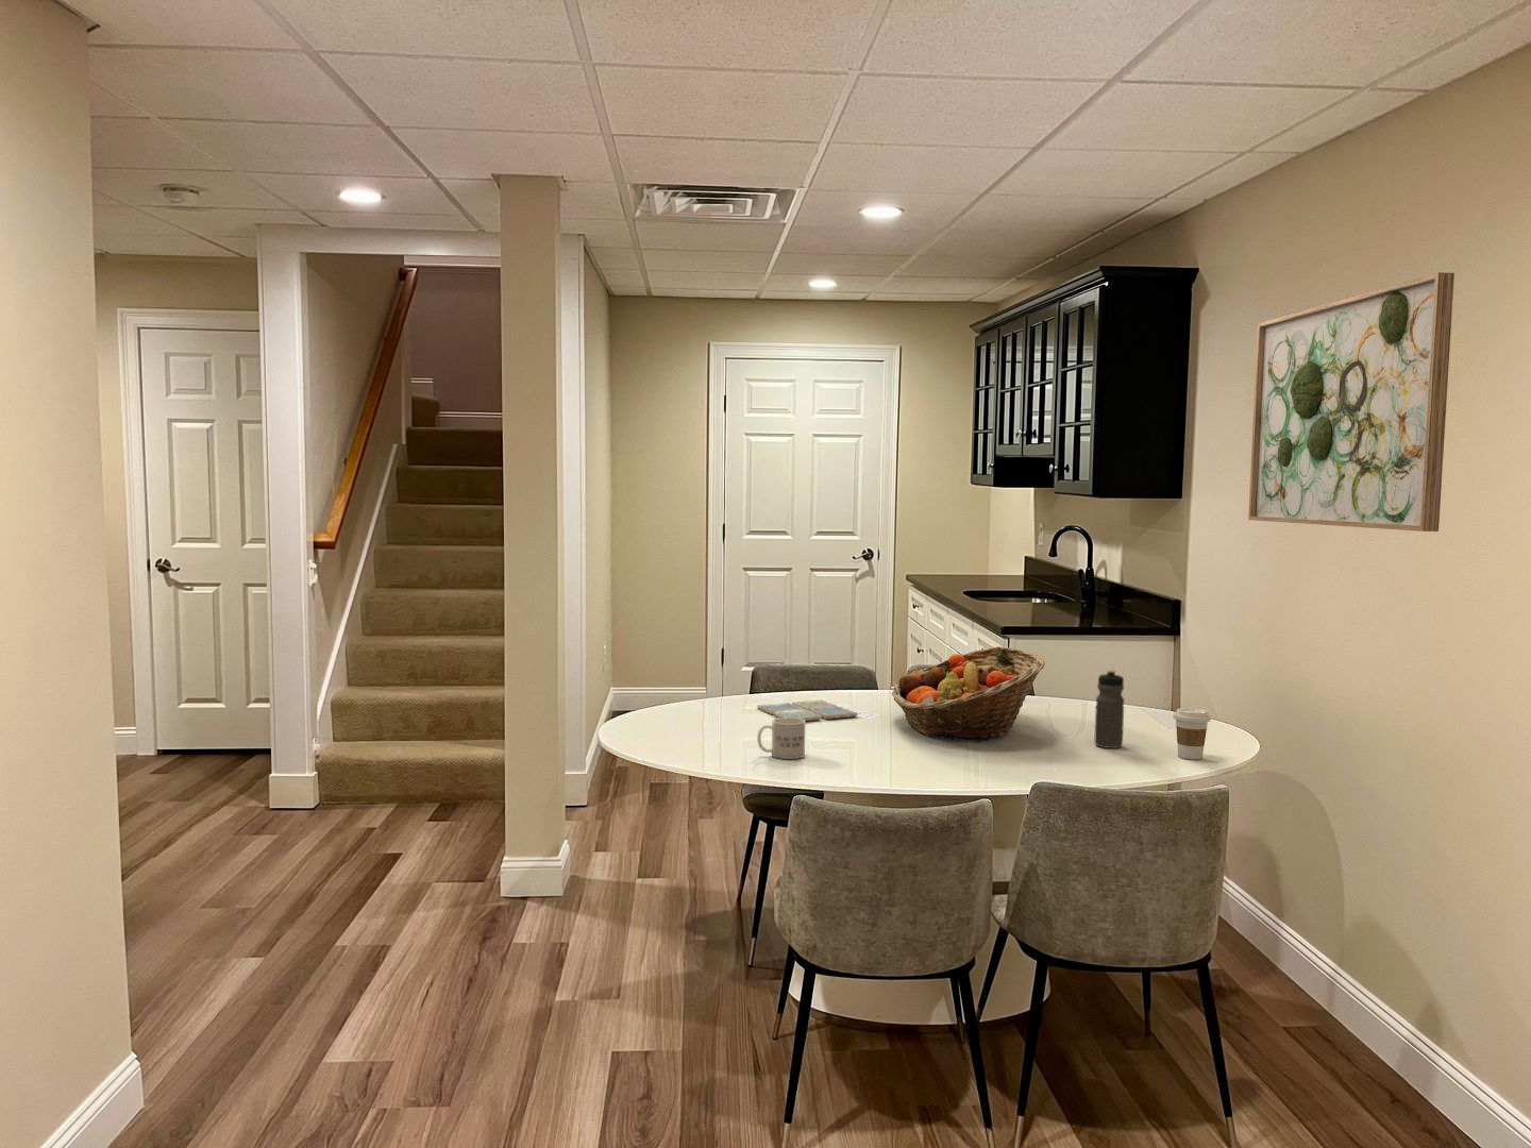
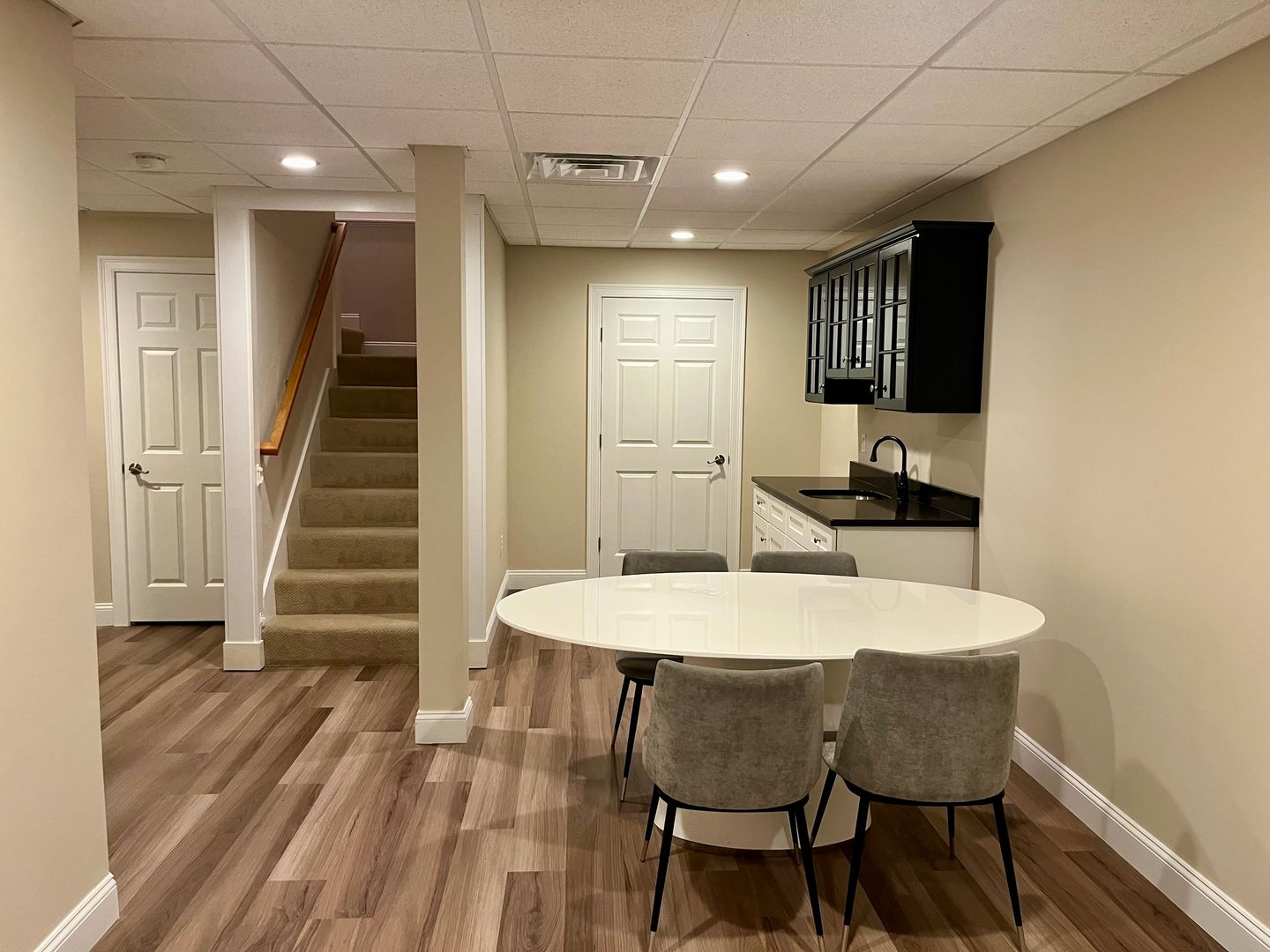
- water bottle [1093,668,1125,749]
- coffee cup [1173,707,1212,760]
- drink coaster [756,698,858,722]
- wall art [1248,271,1455,533]
- mug [756,718,806,760]
- fruit basket [891,645,1046,743]
